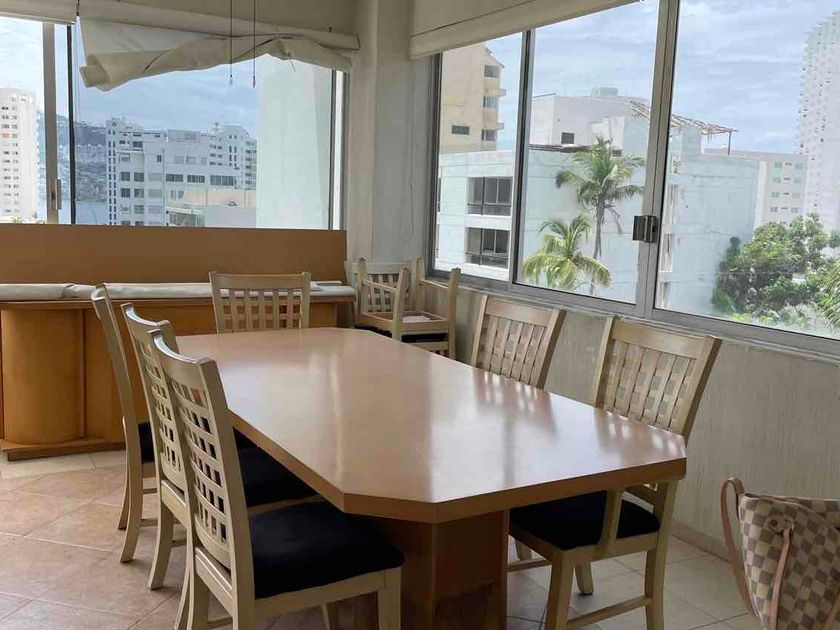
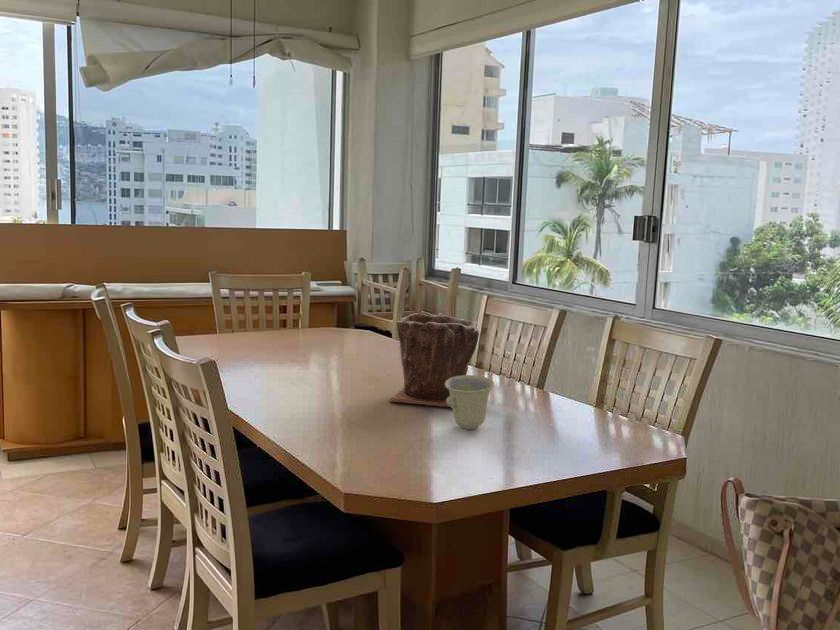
+ plant pot [388,312,480,408]
+ cup [445,374,495,430]
